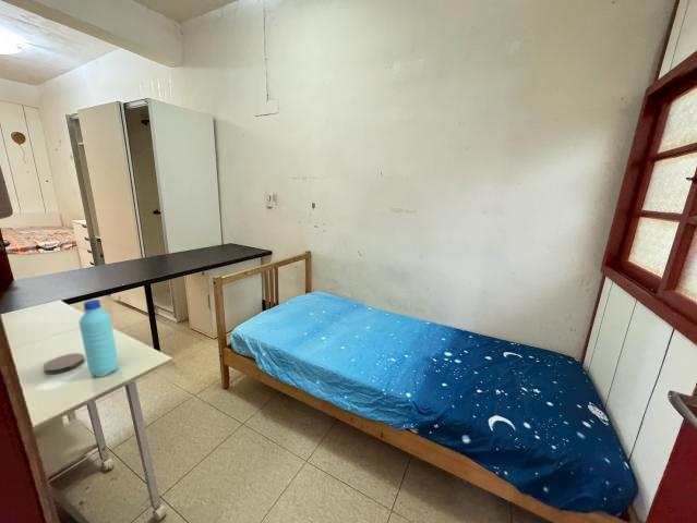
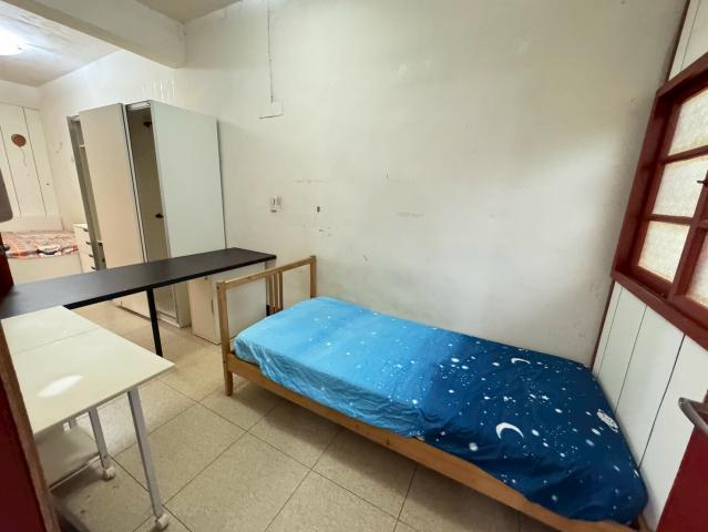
- coaster [41,352,85,375]
- water bottle [77,299,119,378]
